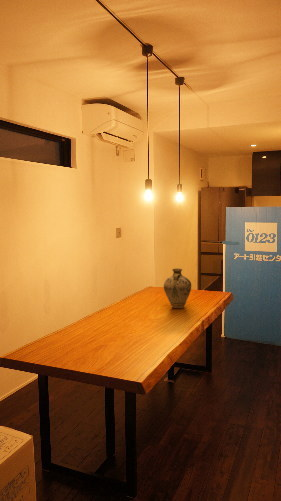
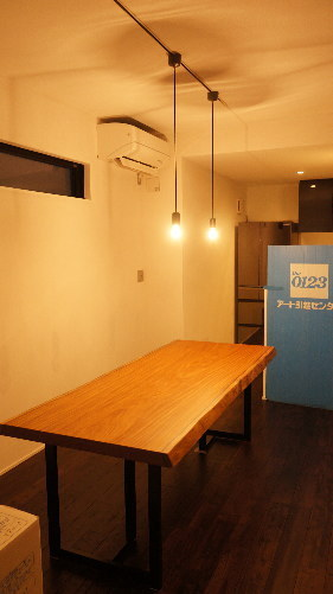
- jug [163,267,192,309]
